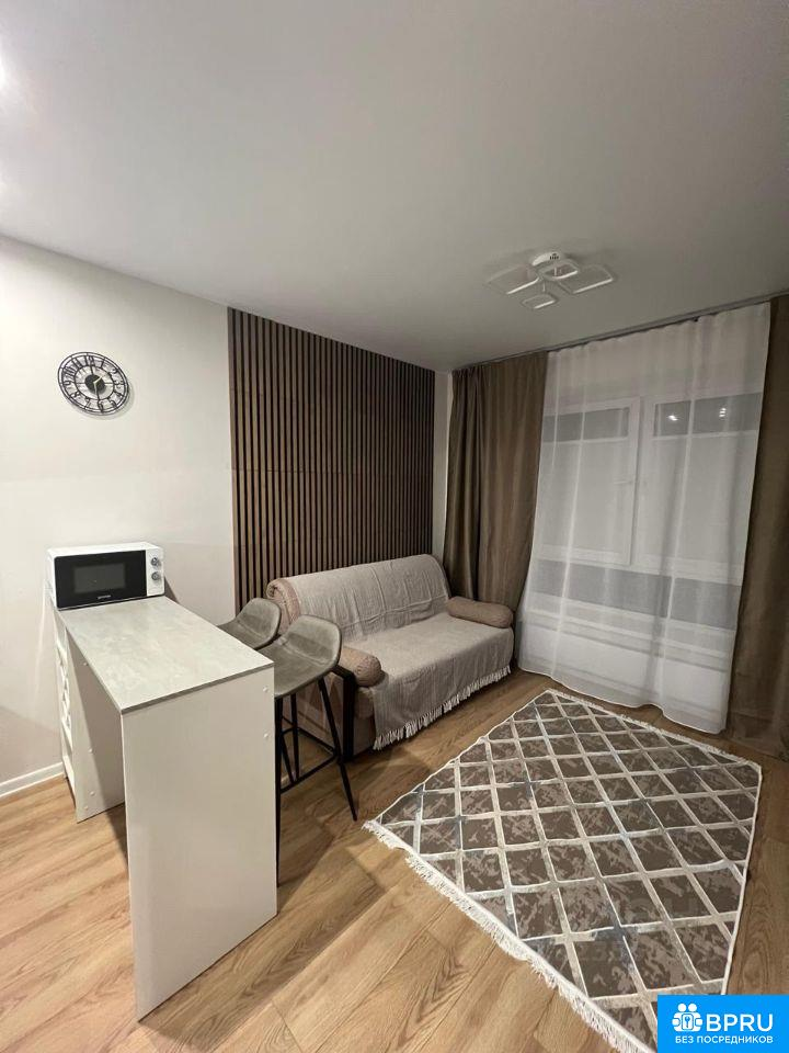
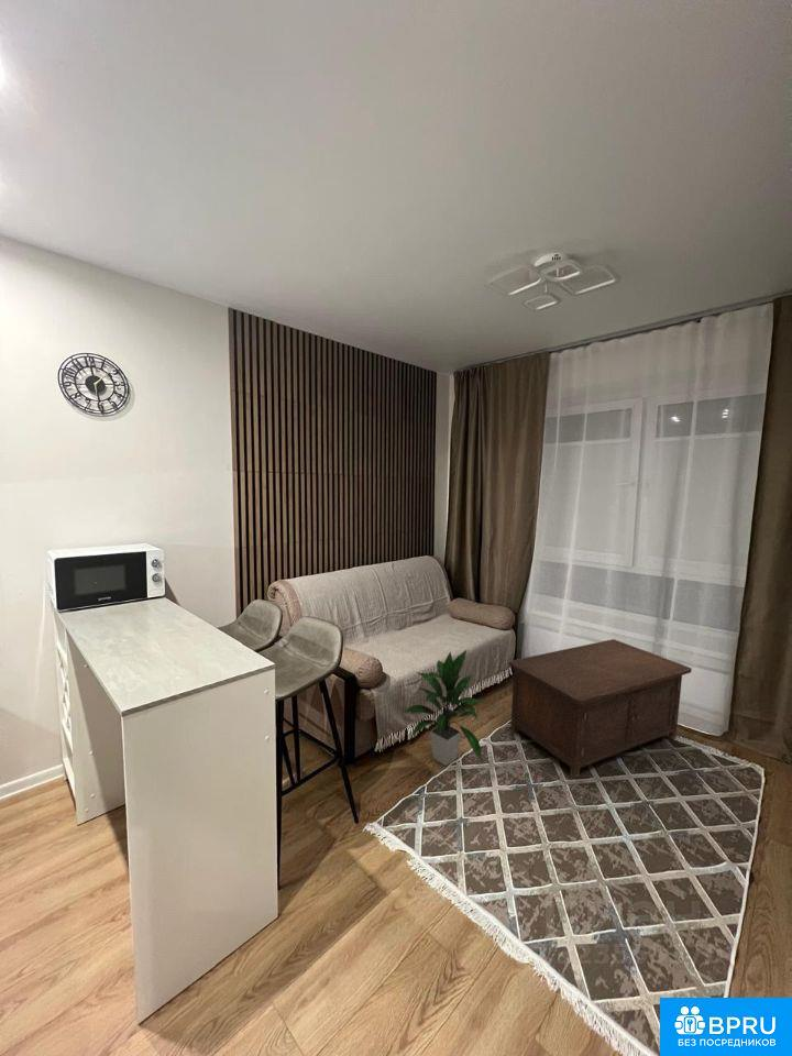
+ cabinet [508,638,693,780]
+ indoor plant [400,649,485,767]
